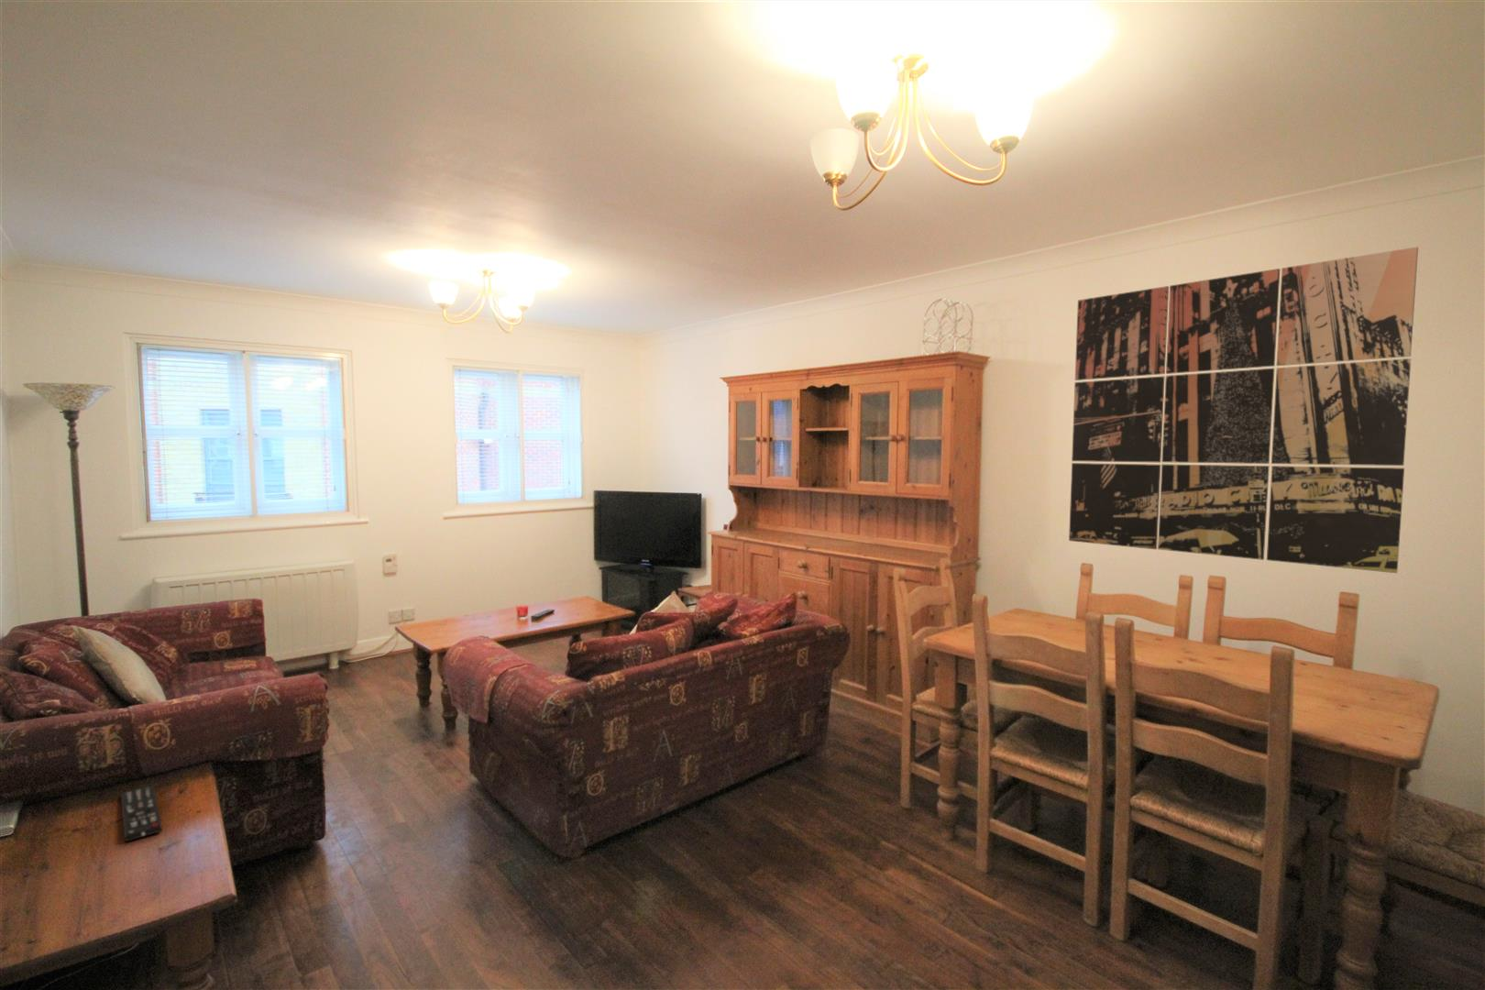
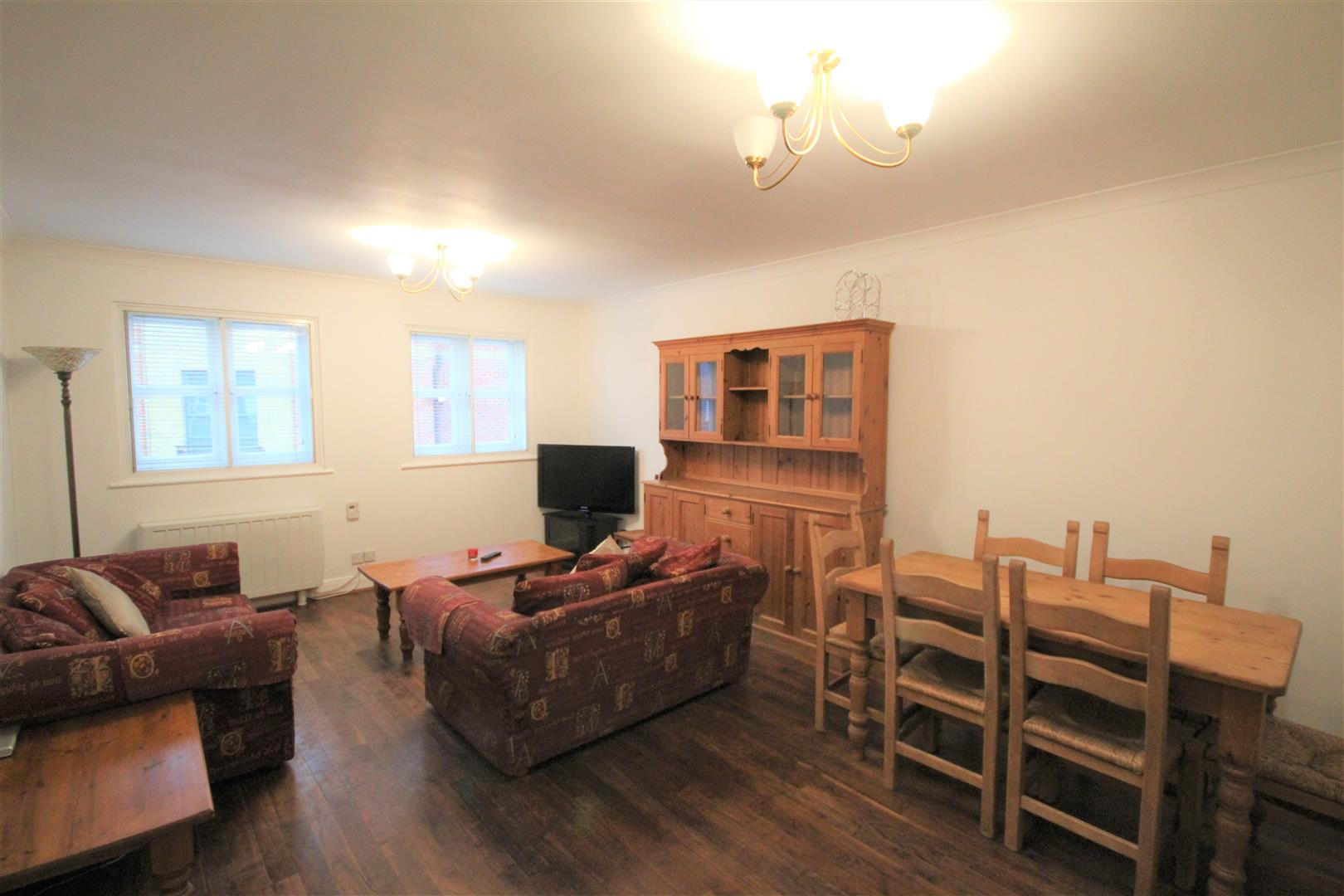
- remote control [120,783,164,843]
- wall art [1068,245,1419,573]
